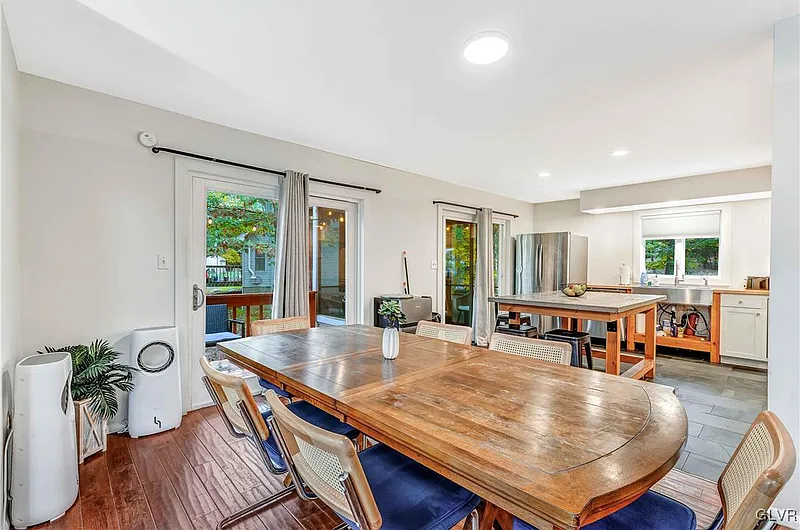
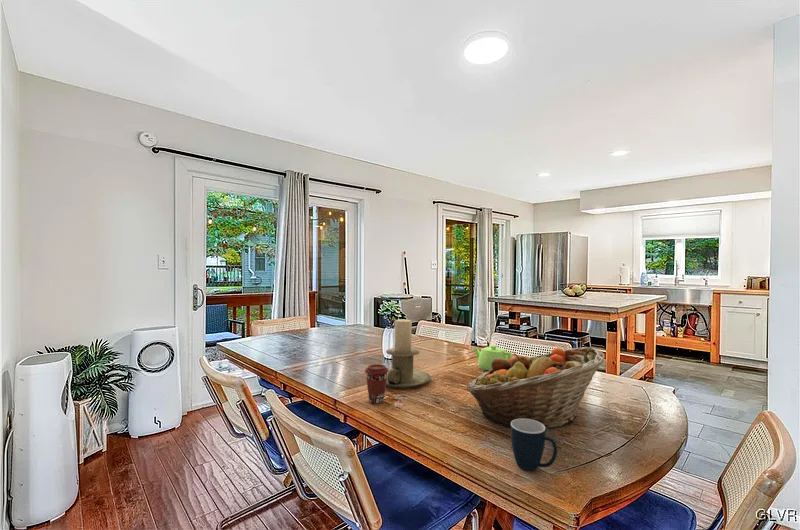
+ candle holder [385,319,432,389]
+ coffee cup [364,363,389,404]
+ teapot [473,344,513,371]
+ mug [510,419,558,472]
+ fruit basket [466,346,606,431]
